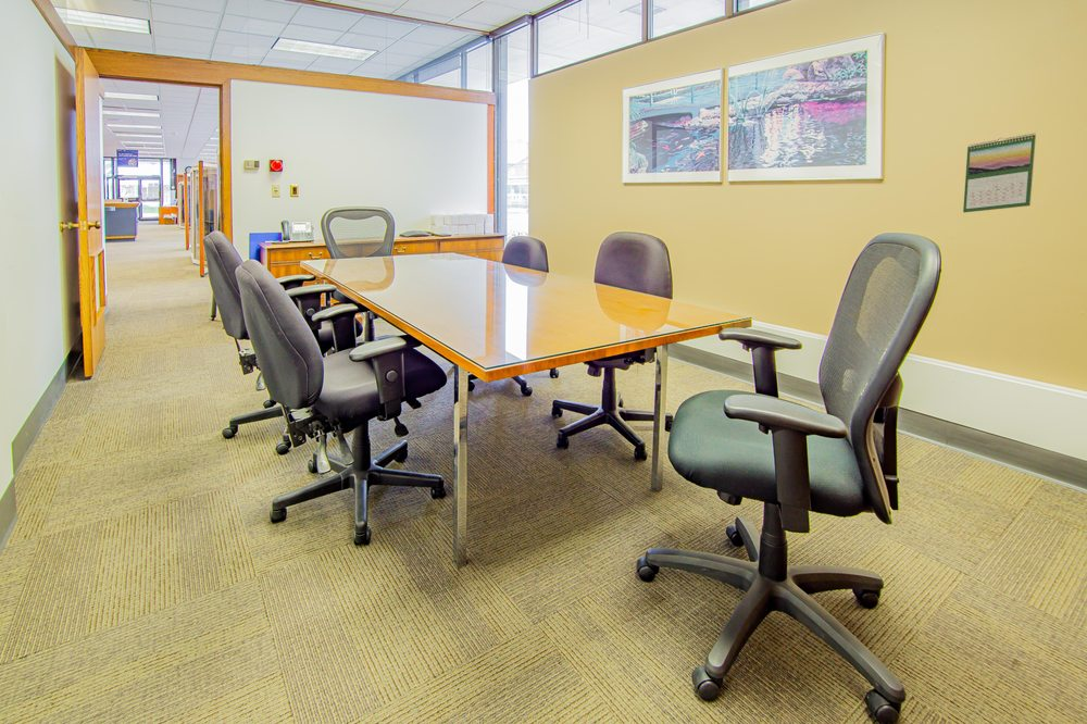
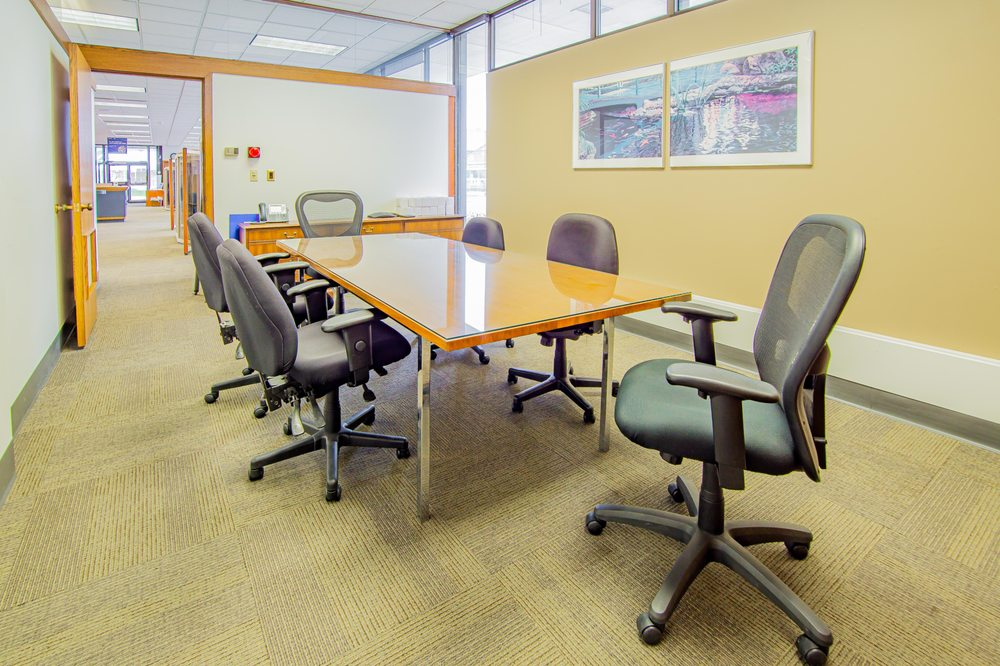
- calendar [962,132,1037,213]
